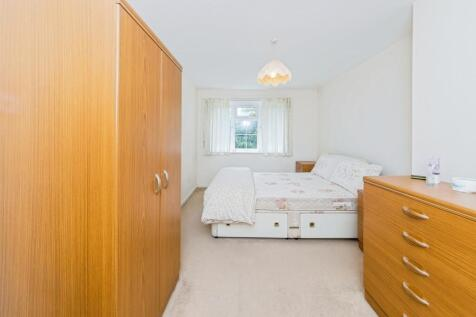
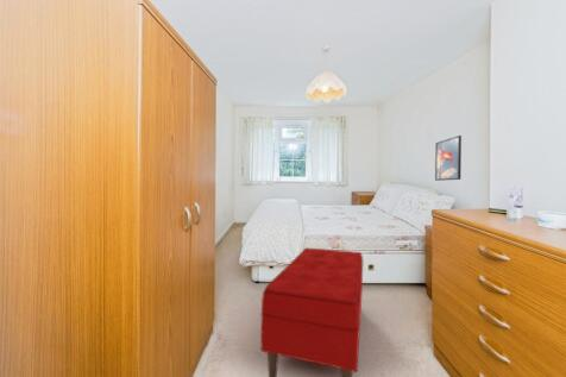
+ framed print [434,134,463,182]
+ bench [260,246,364,377]
